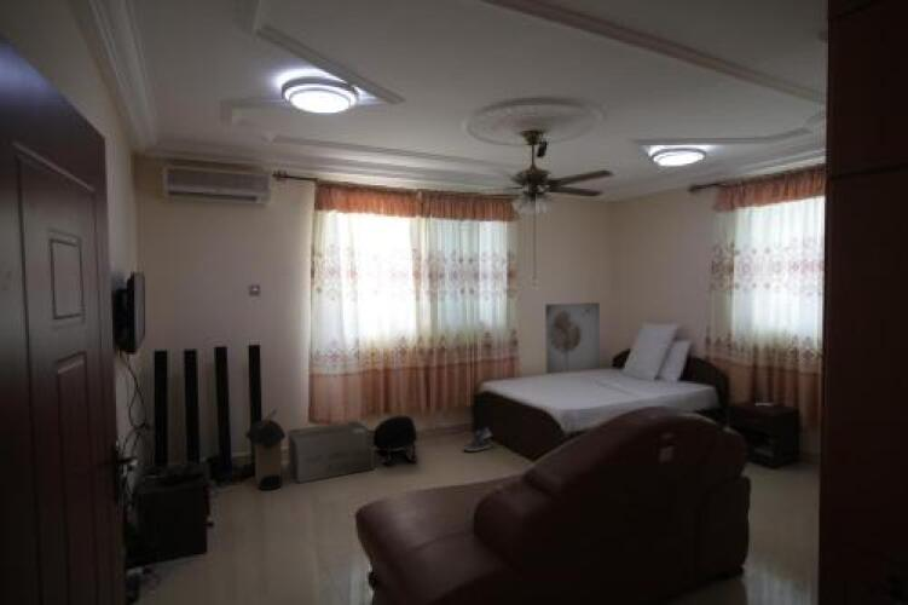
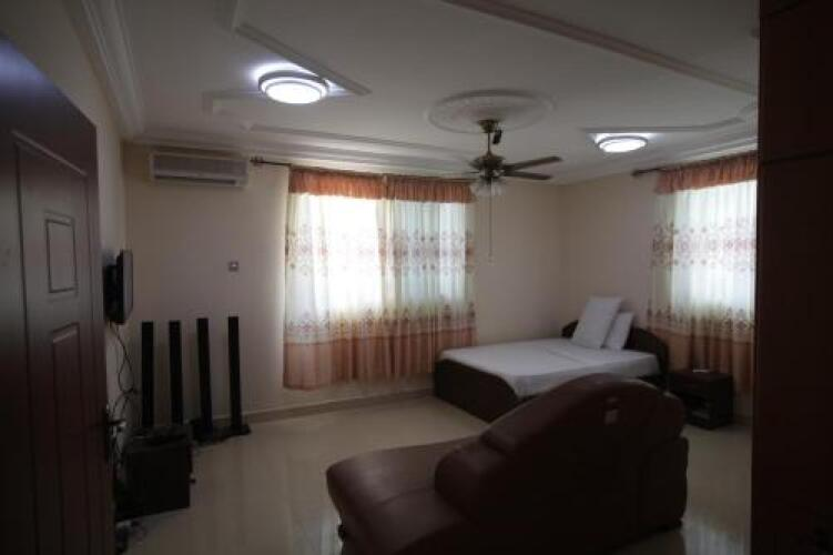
- wall art [544,301,601,375]
- laundry hamper [244,408,287,491]
- shoe [461,426,493,453]
- cardboard box [287,420,375,484]
- backpack [370,415,418,465]
